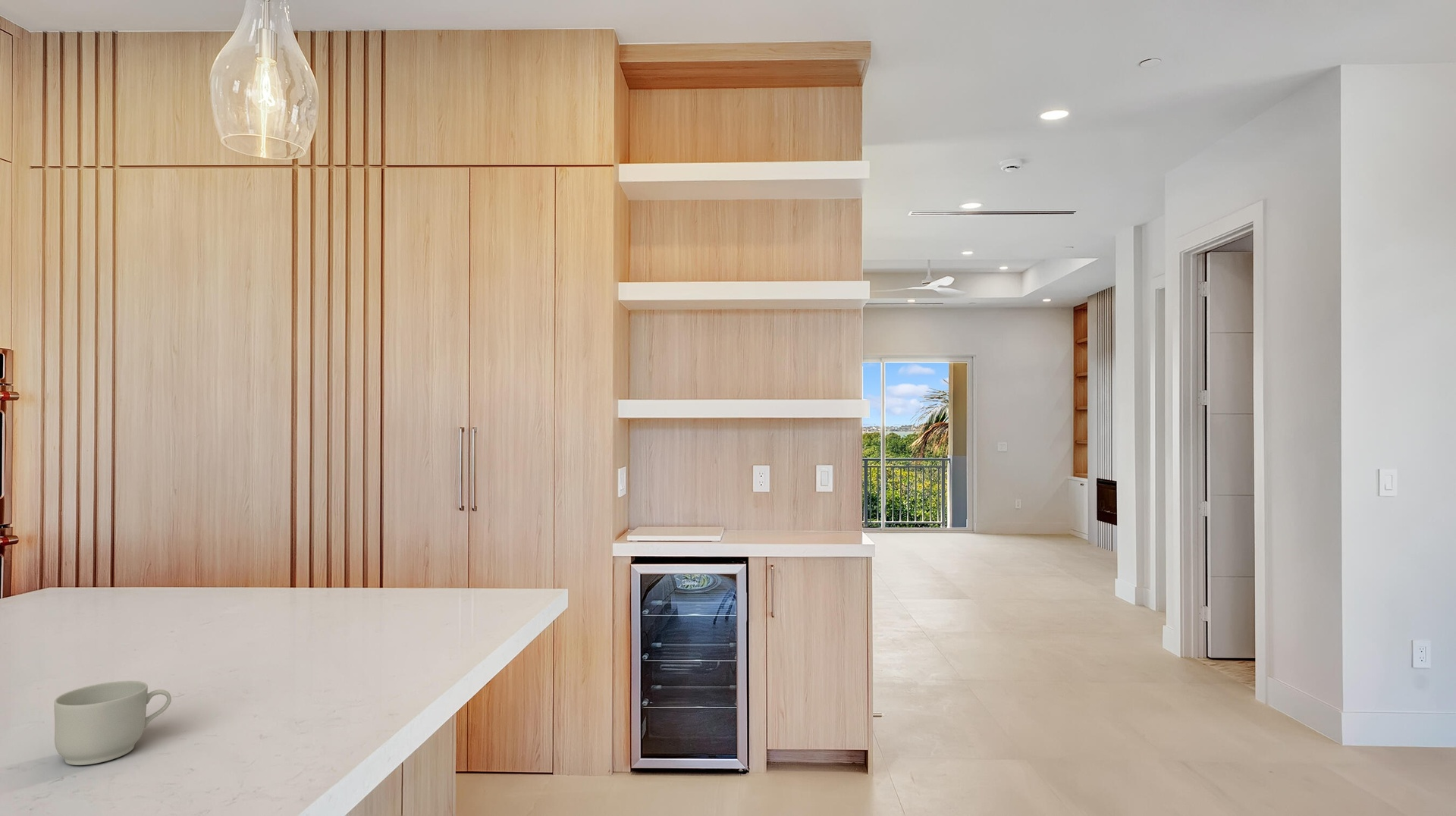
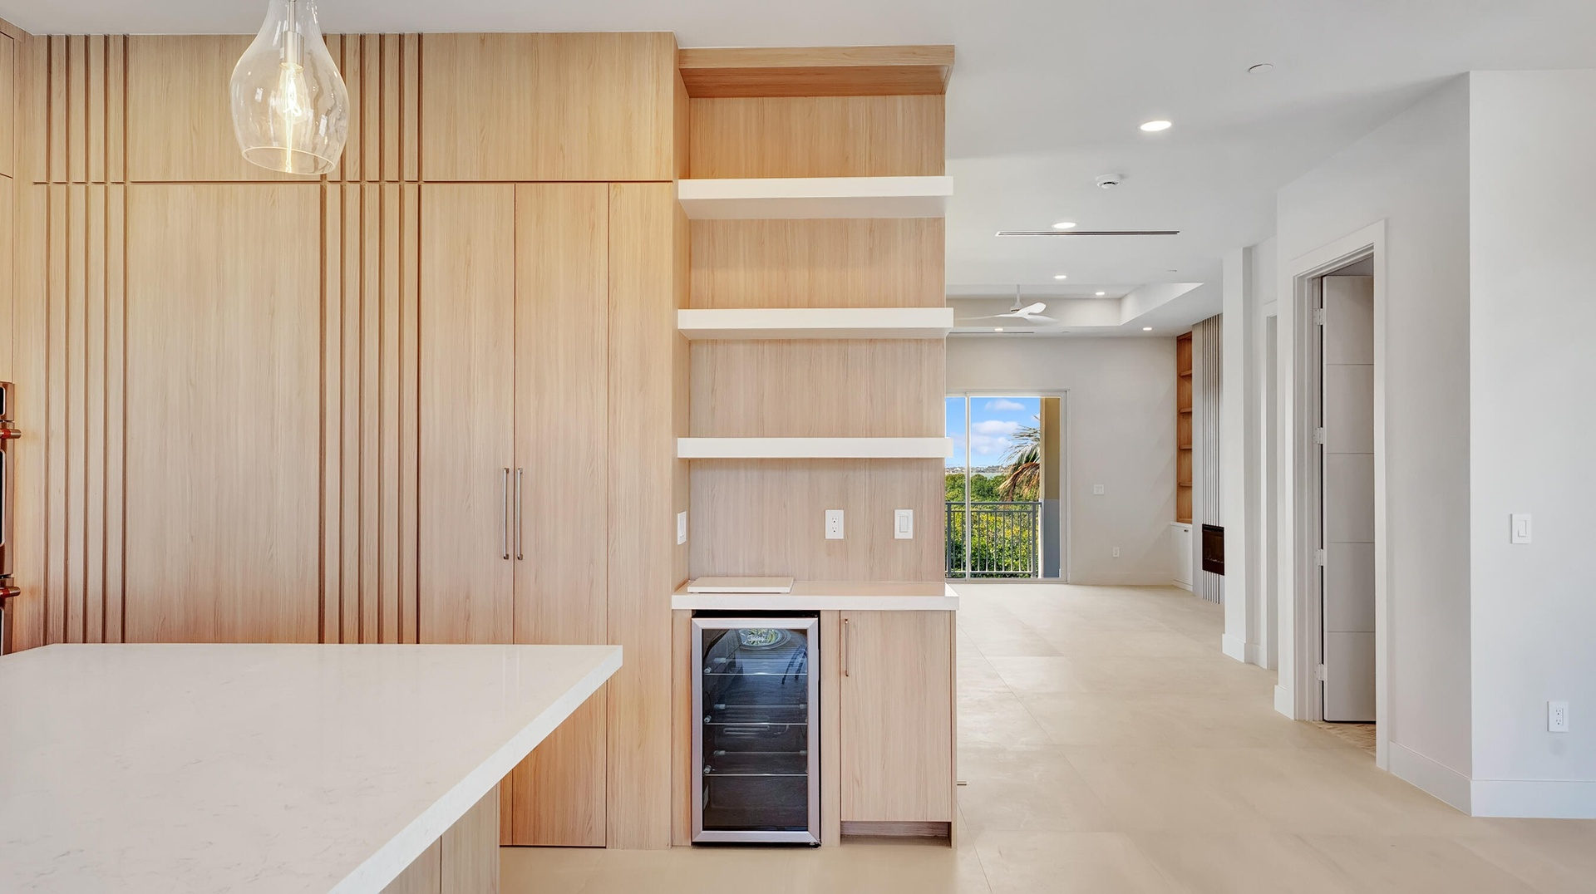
- mug [53,680,172,766]
